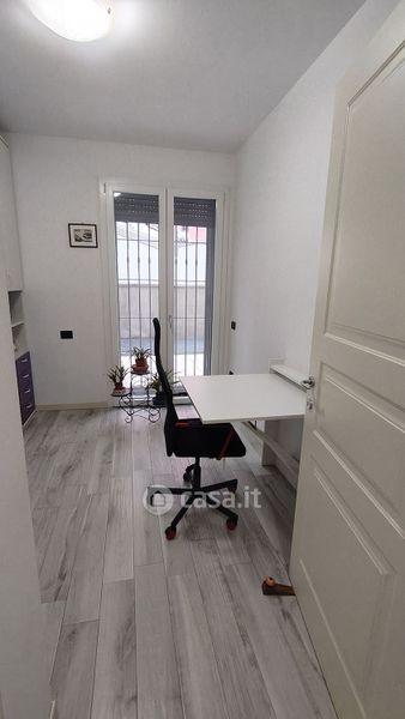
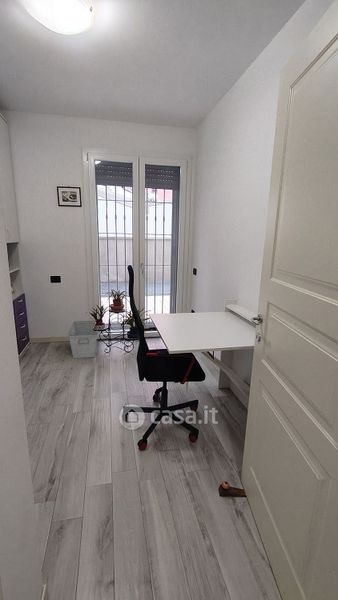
+ storage bin [68,320,99,359]
